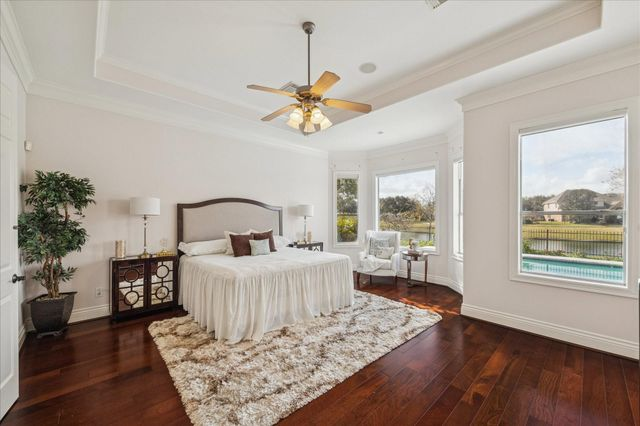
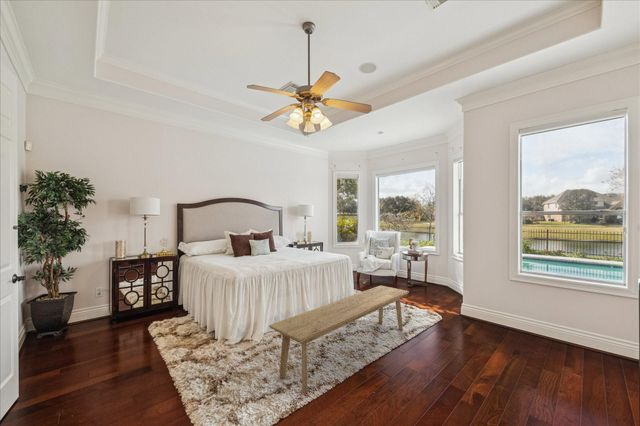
+ bench [268,285,410,394]
